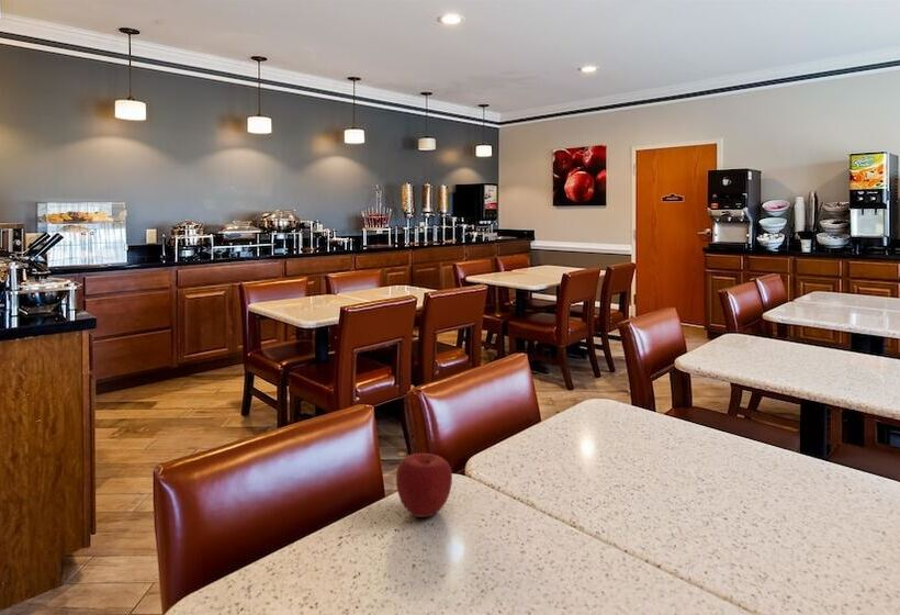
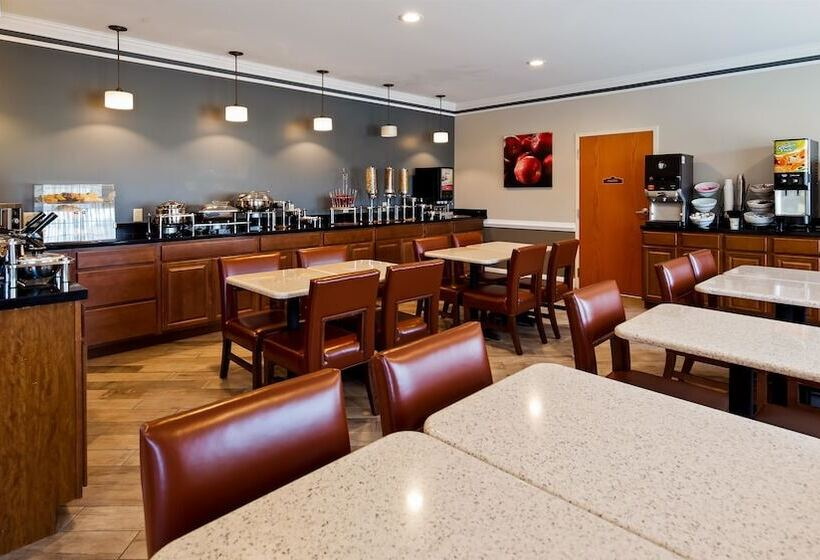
- apple [395,452,453,518]
